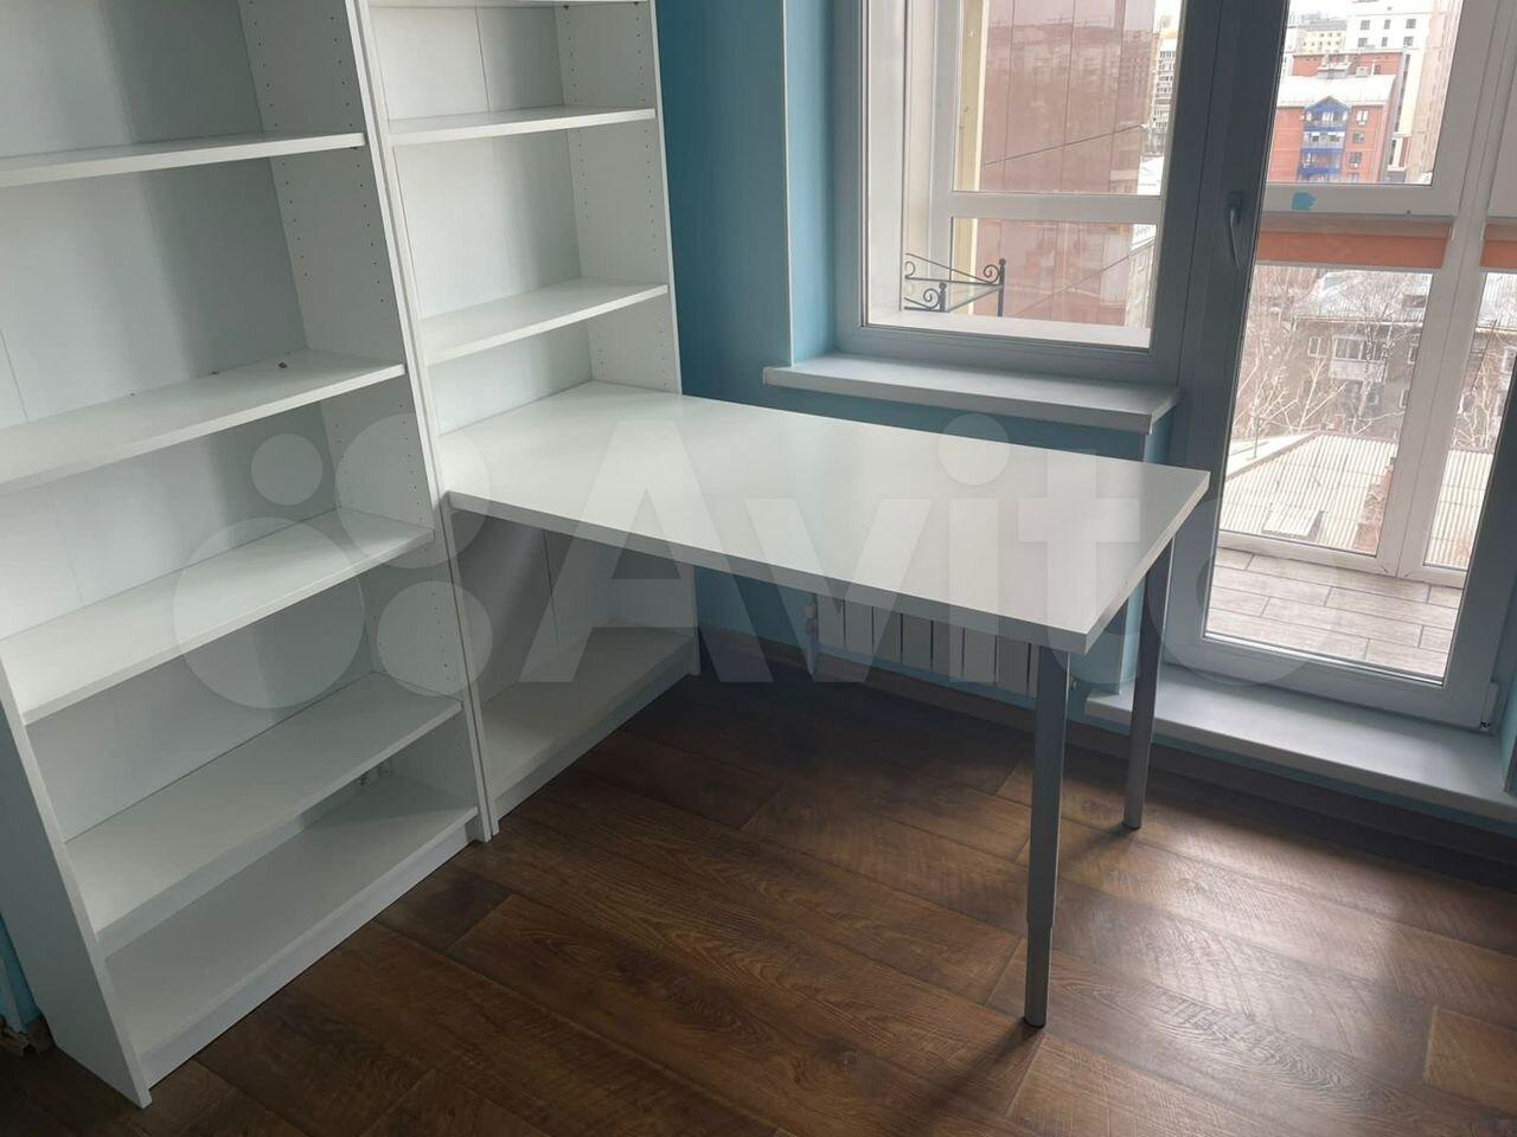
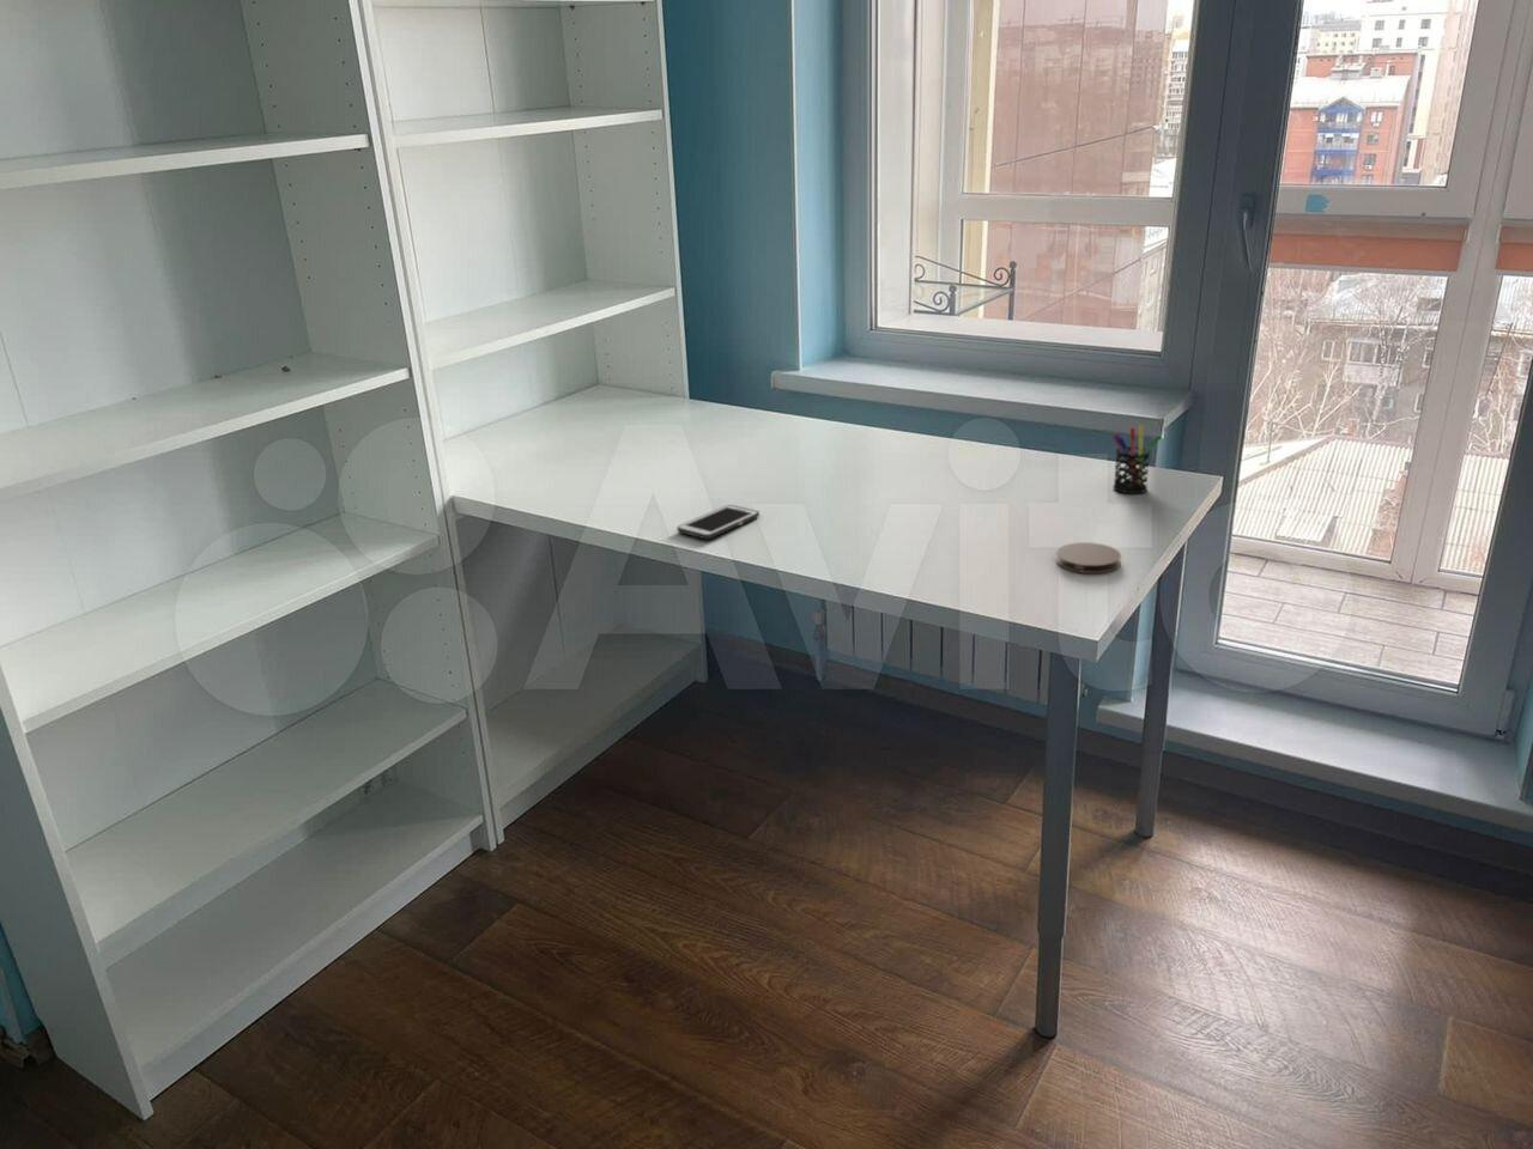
+ cell phone [676,503,760,539]
+ coaster [1055,541,1123,574]
+ pen holder [1112,424,1161,495]
